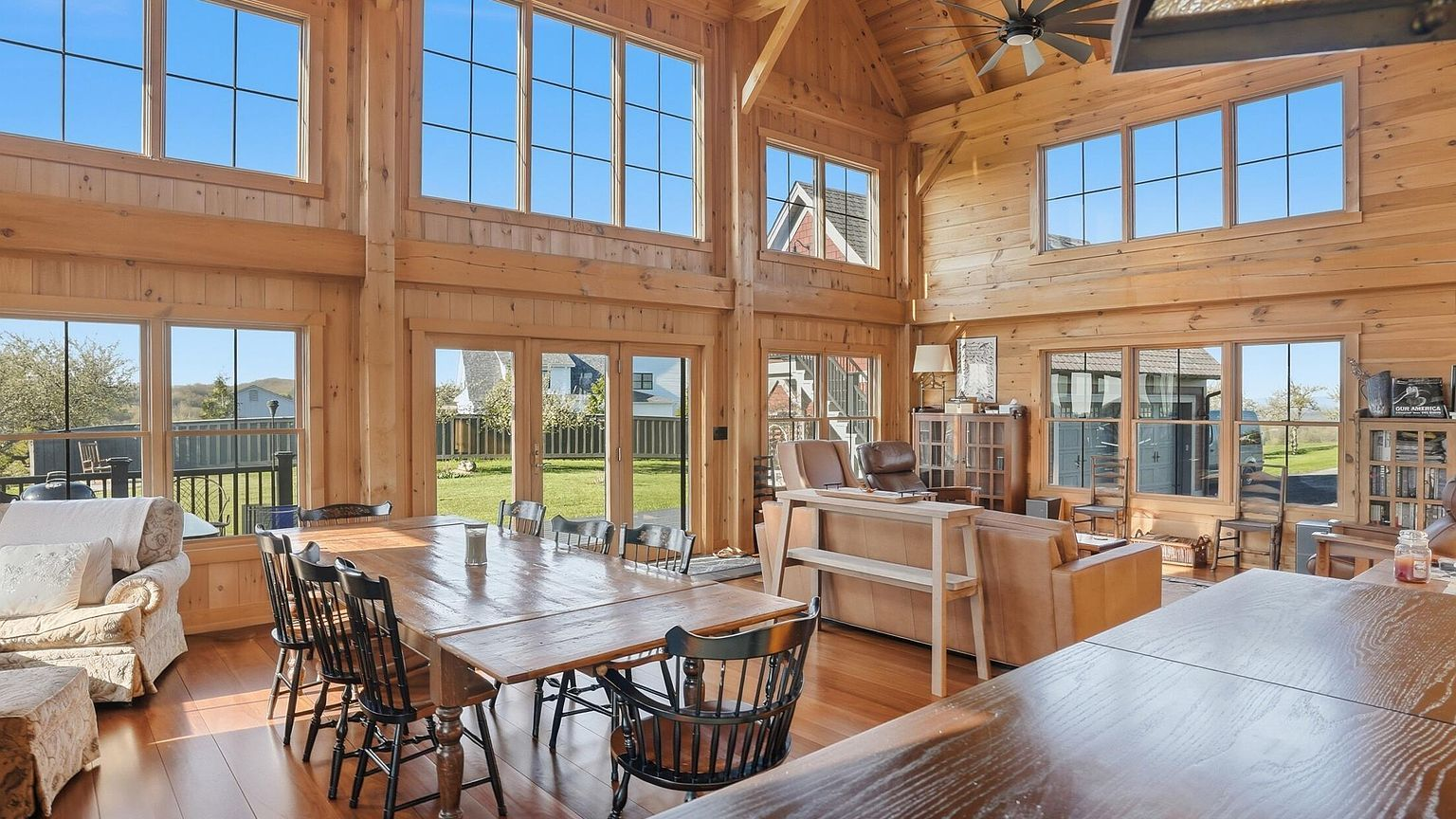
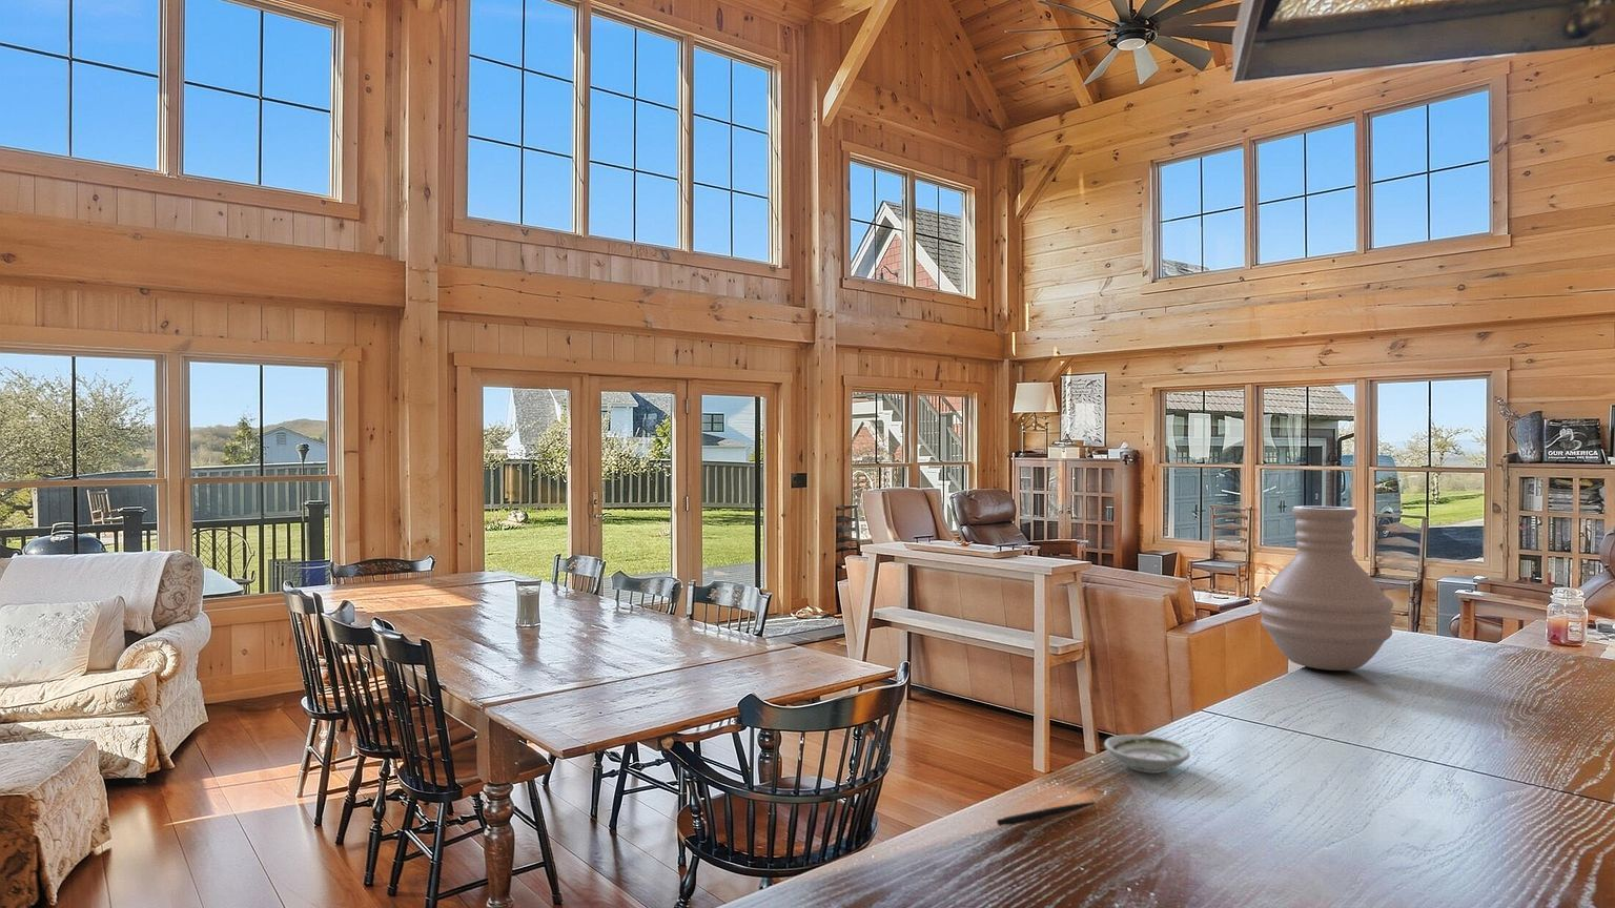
+ pen [996,802,1097,827]
+ saucer [1103,734,1191,775]
+ vase [1258,506,1396,672]
